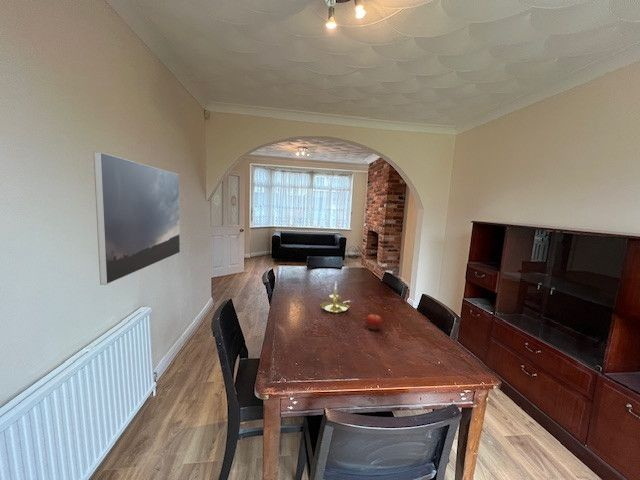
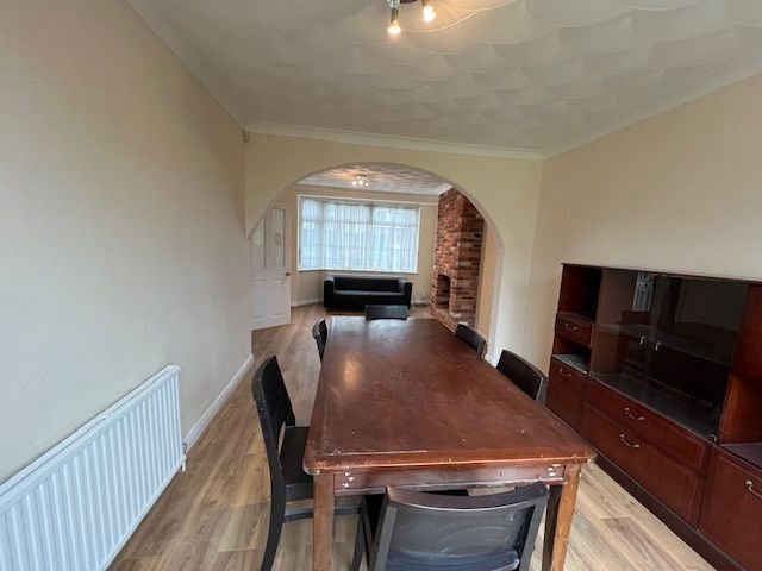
- fruit [365,313,383,331]
- candle holder [320,281,354,314]
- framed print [92,151,181,286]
